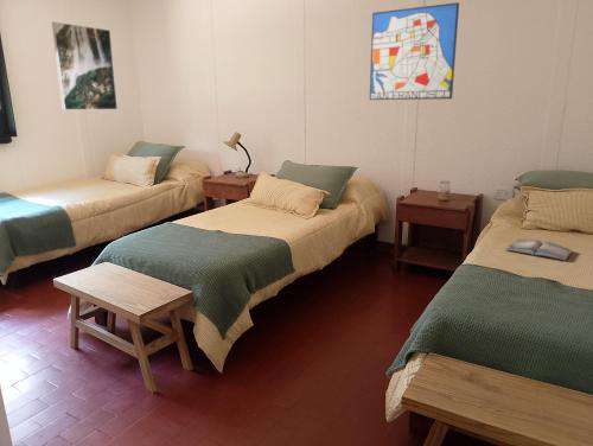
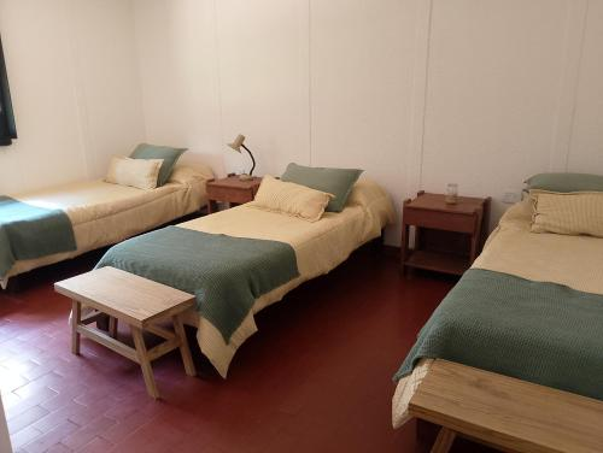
- hardback book [505,238,573,262]
- wall art [369,1,460,101]
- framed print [51,20,119,112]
